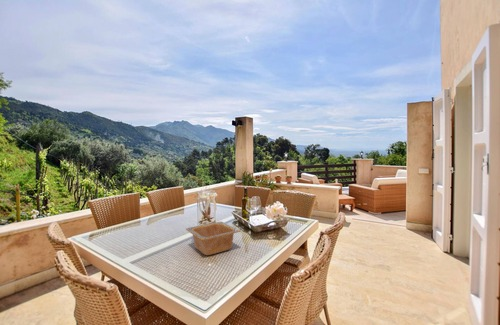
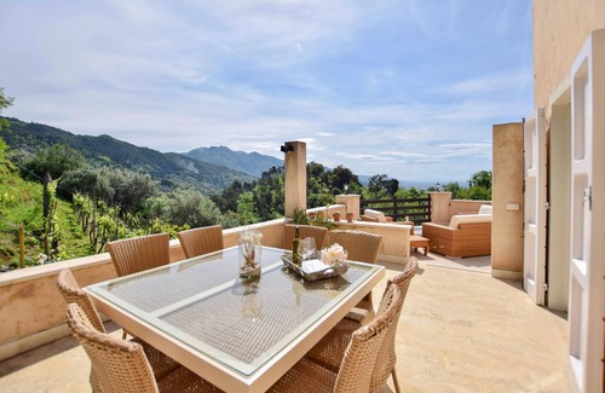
- serving bowl [185,221,242,256]
